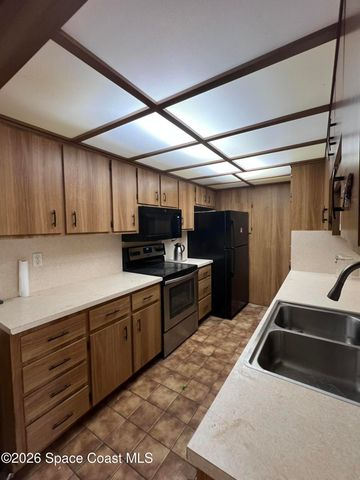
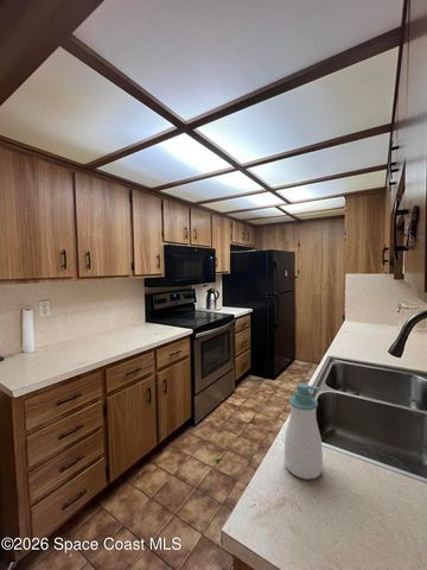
+ soap bottle [283,381,324,481]
